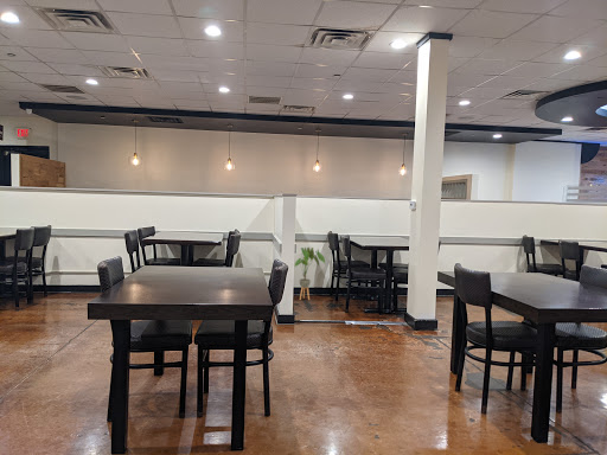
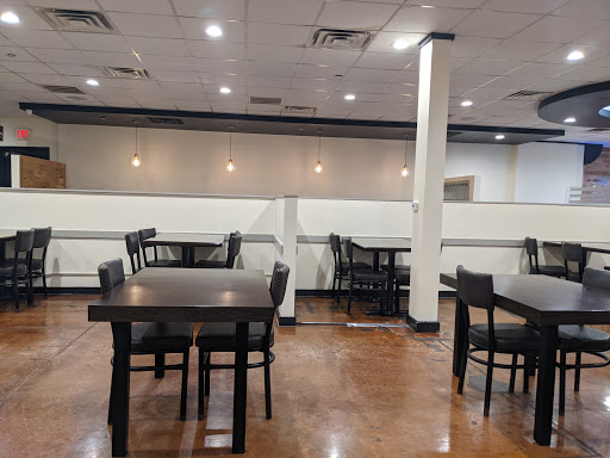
- house plant [294,246,326,301]
